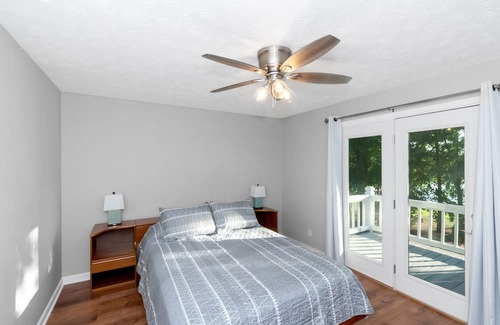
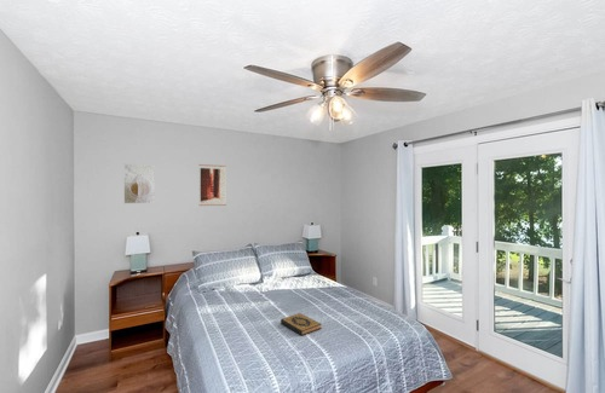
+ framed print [122,163,156,204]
+ wall art [197,163,227,207]
+ hardback book [280,312,323,336]
